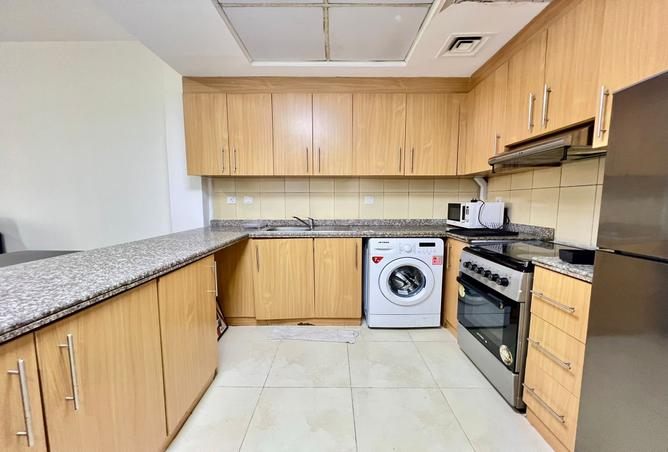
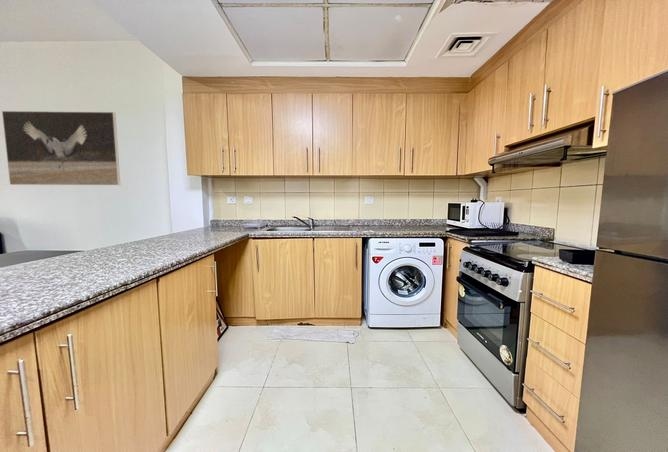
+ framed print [1,110,121,186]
